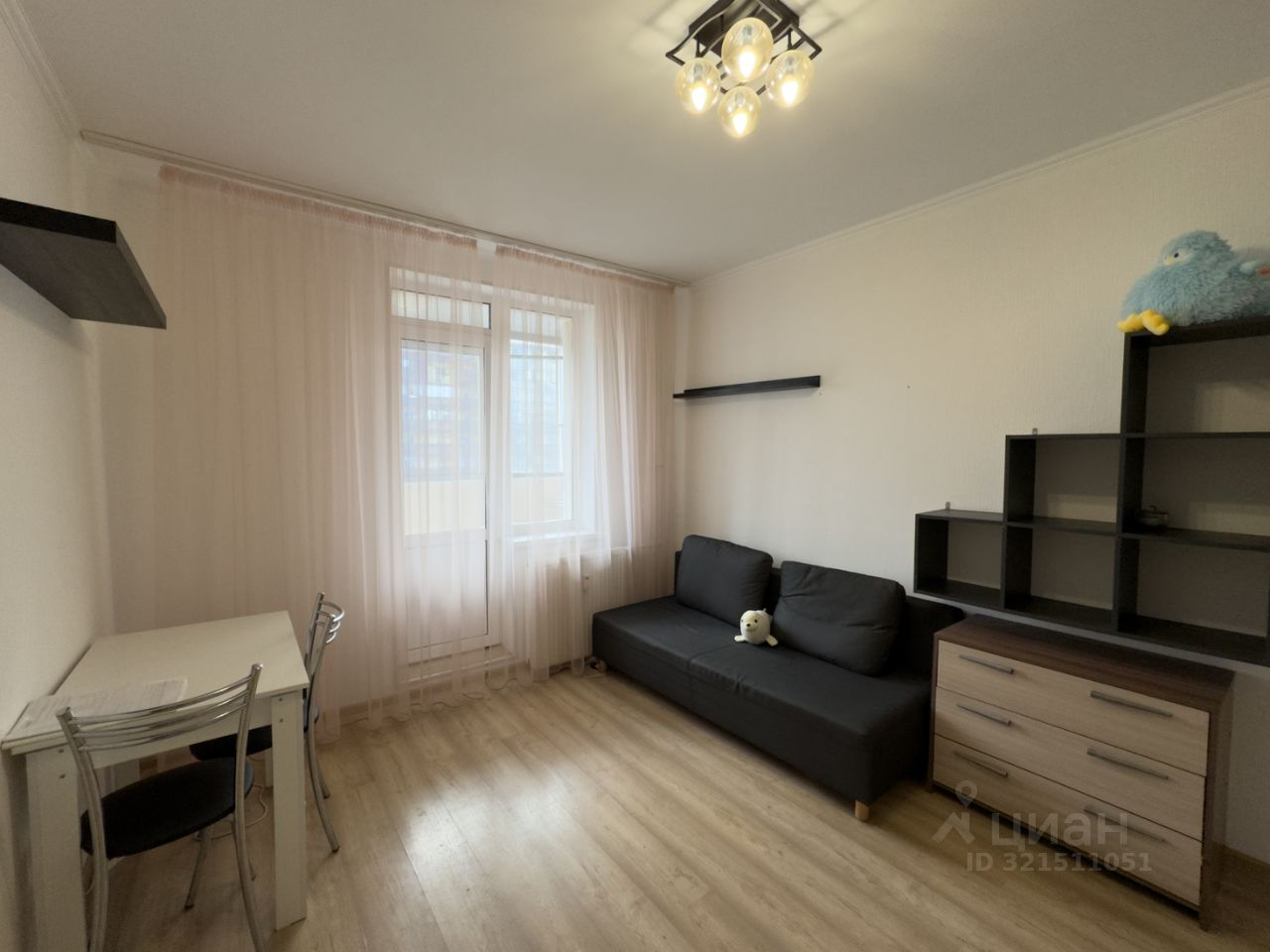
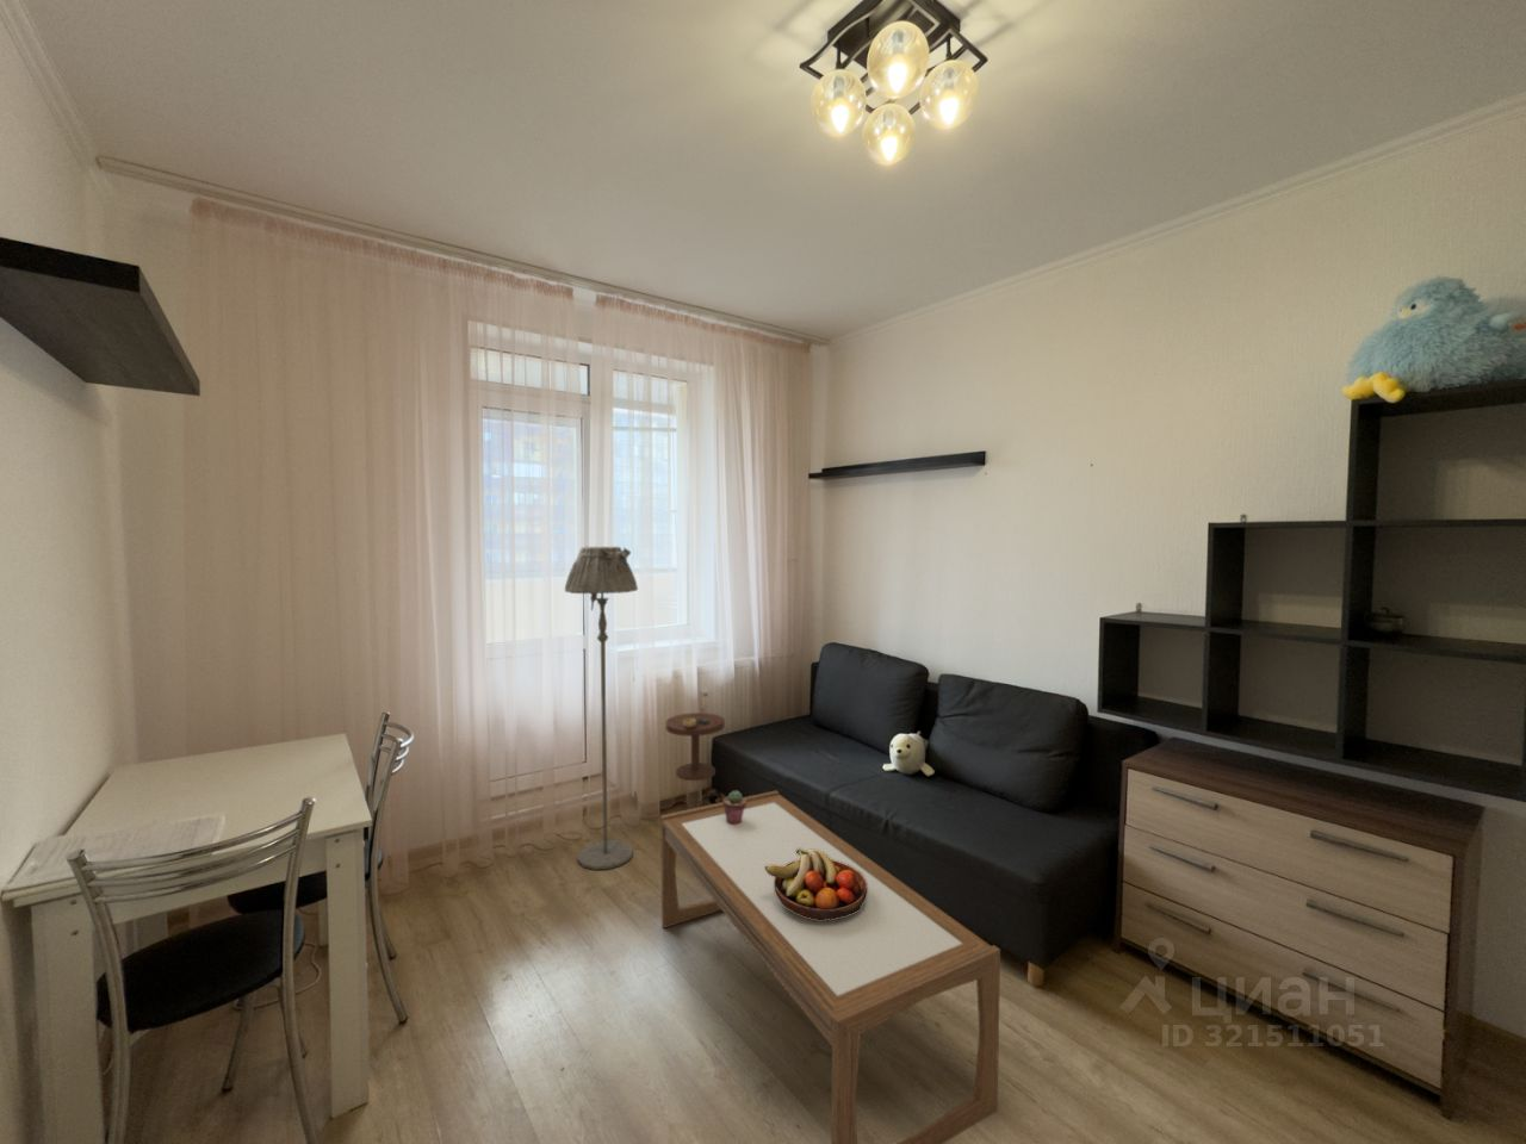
+ coffee table [660,790,1001,1144]
+ floor lamp [564,546,639,871]
+ fruit bowl [764,848,868,920]
+ potted succulent [722,788,746,824]
+ side table [666,711,726,782]
